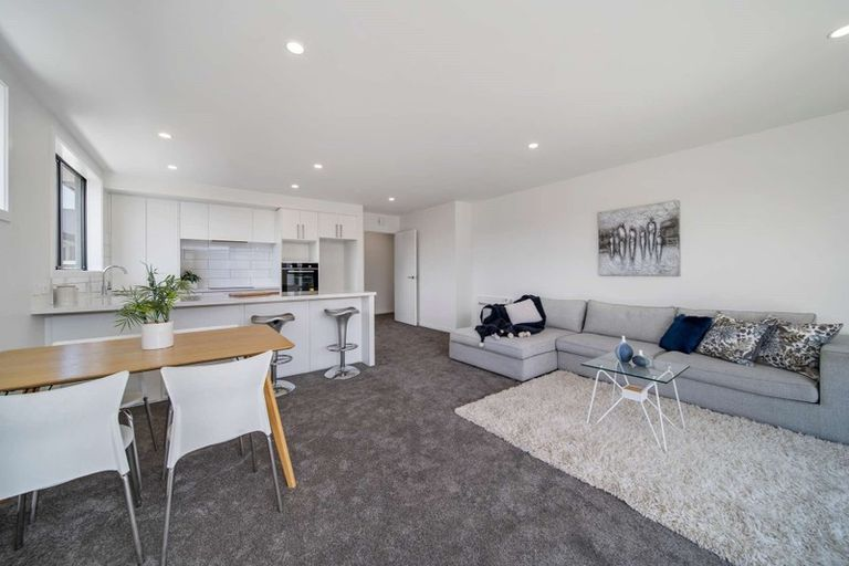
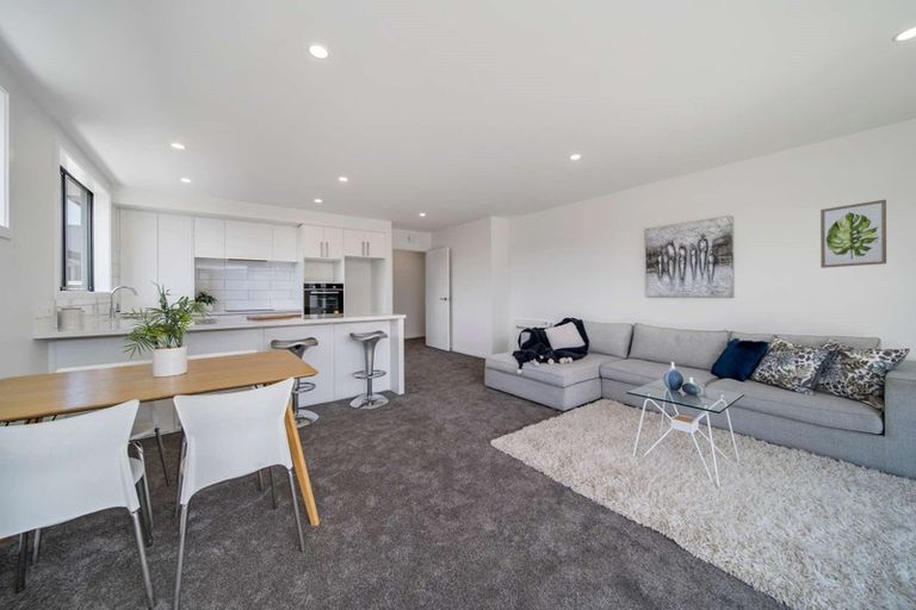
+ wall art [819,198,887,269]
